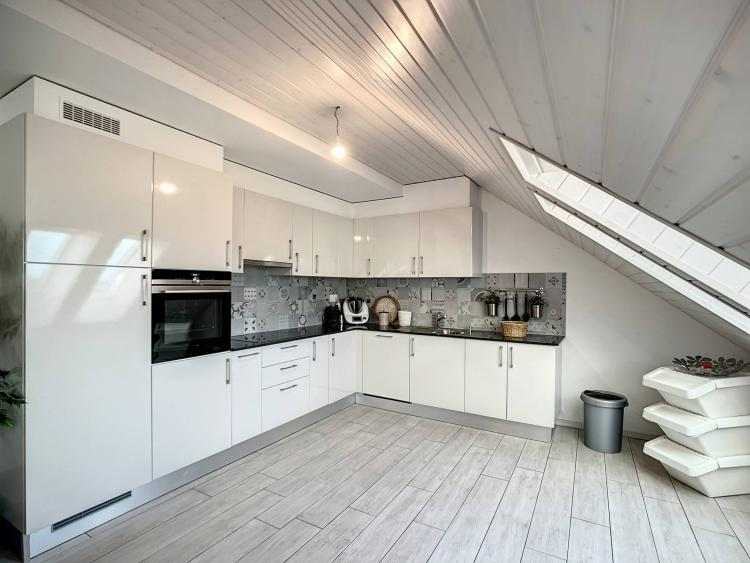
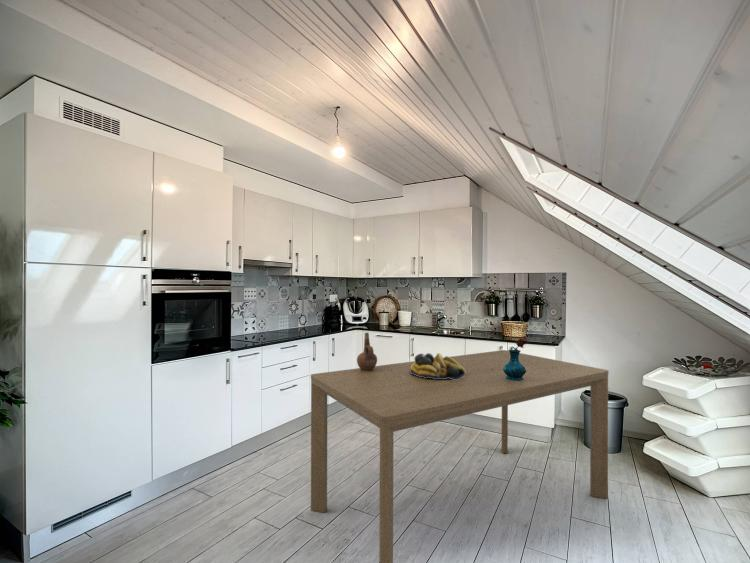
+ ceramic pitcher [356,332,378,371]
+ dining table [310,349,610,563]
+ fruit bowl [410,352,466,380]
+ vase [503,337,527,381]
